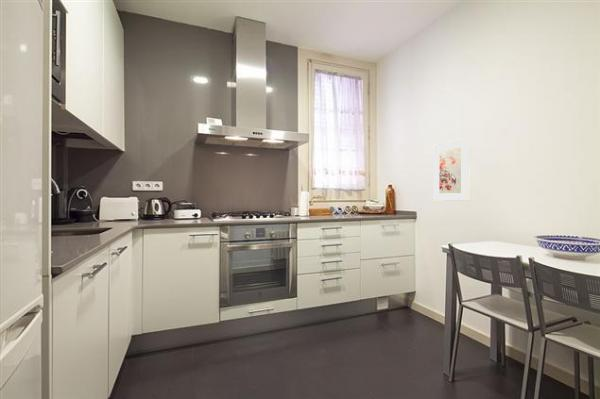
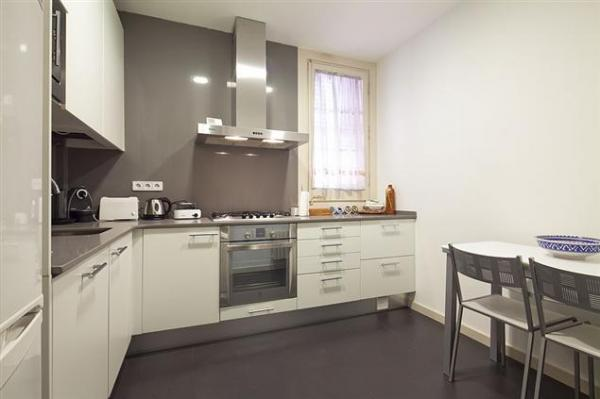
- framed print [432,137,471,202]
